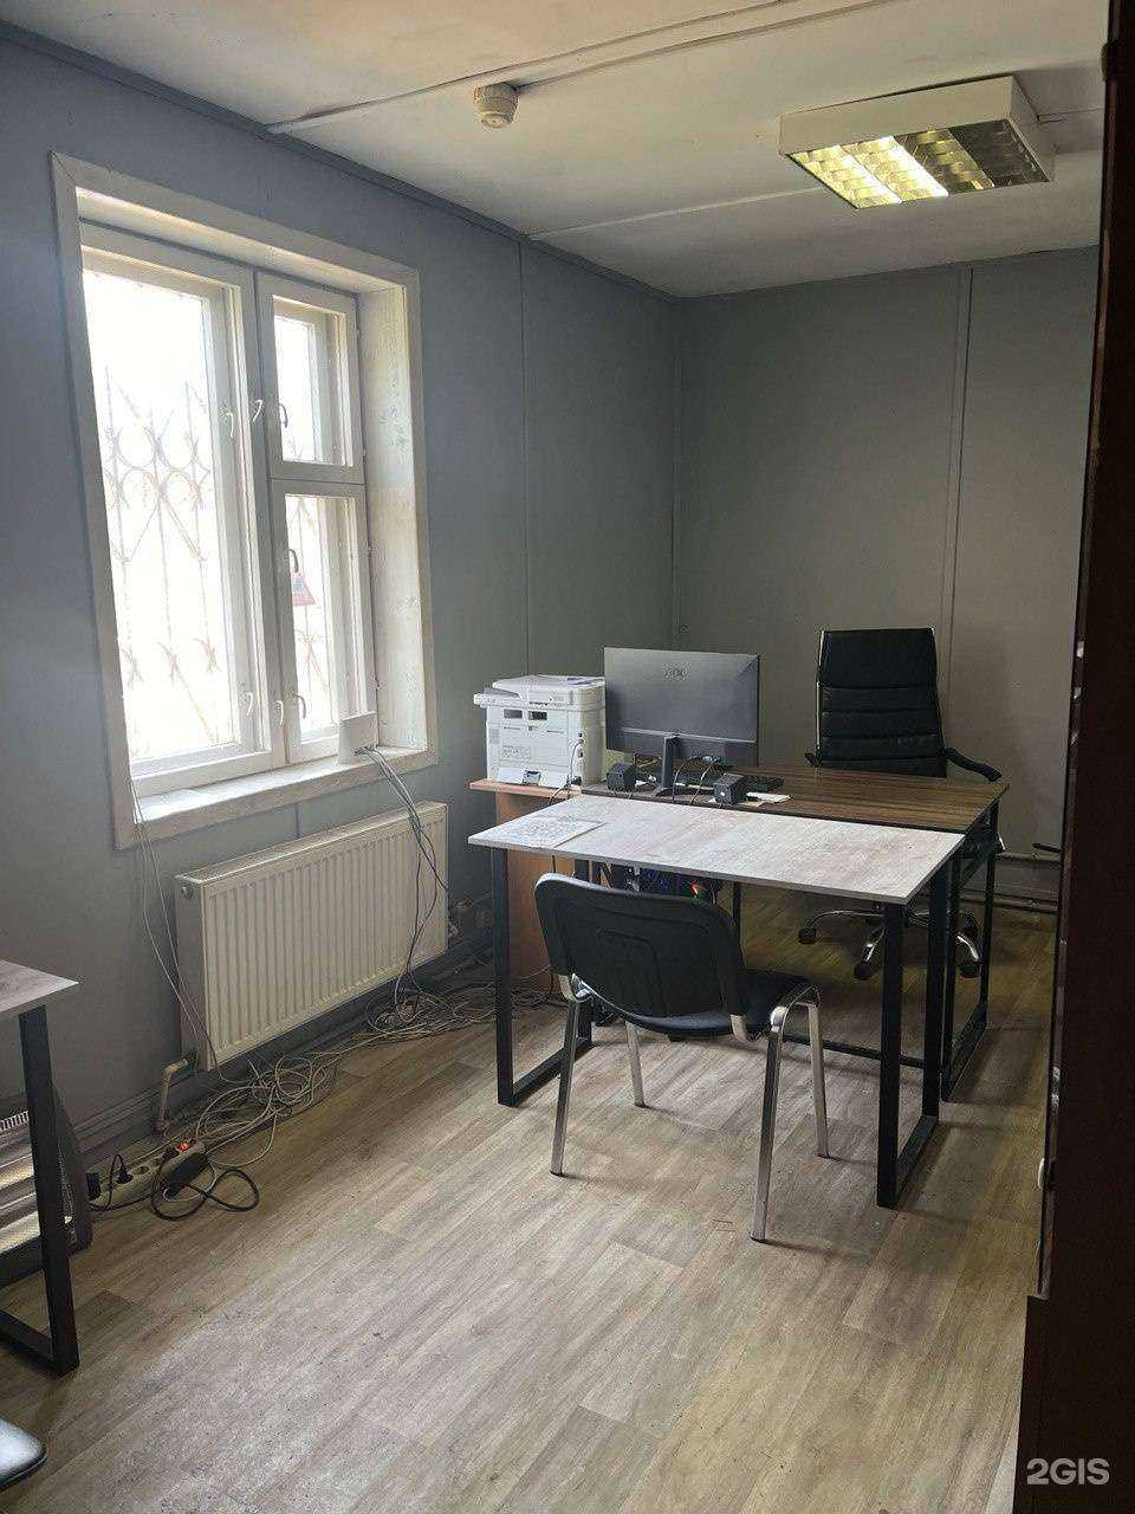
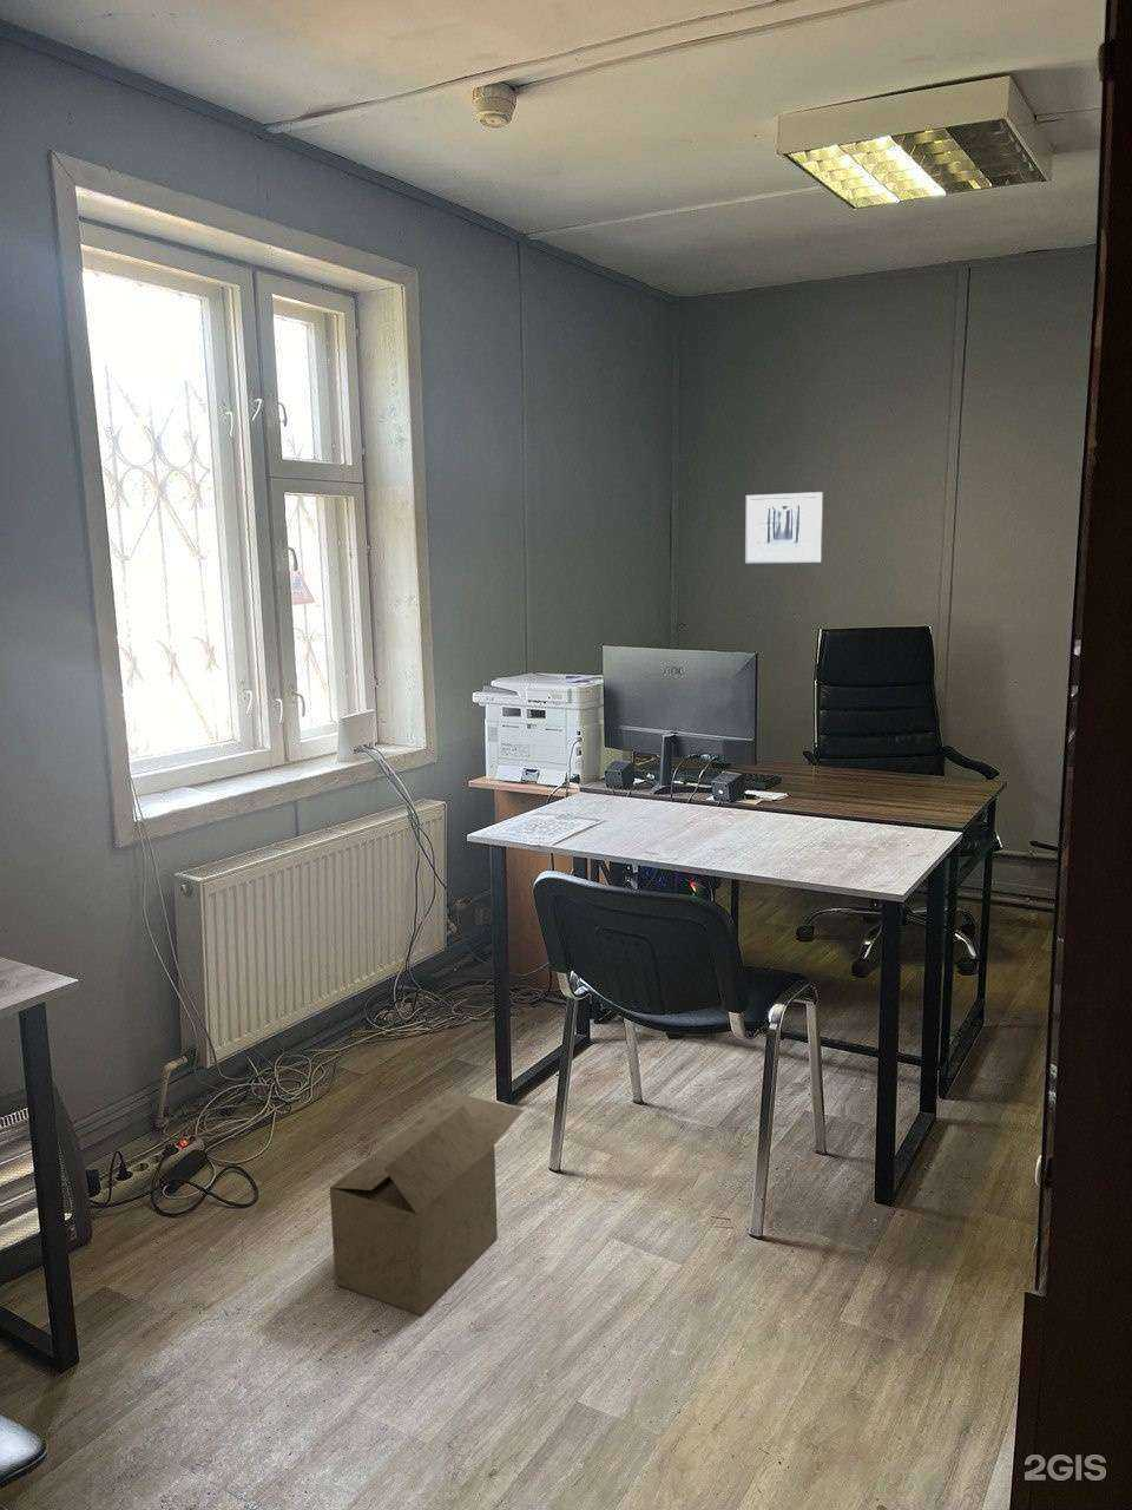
+ wall art [744,491,824,565]
+ cardboard box [329,1090,524,1316]
